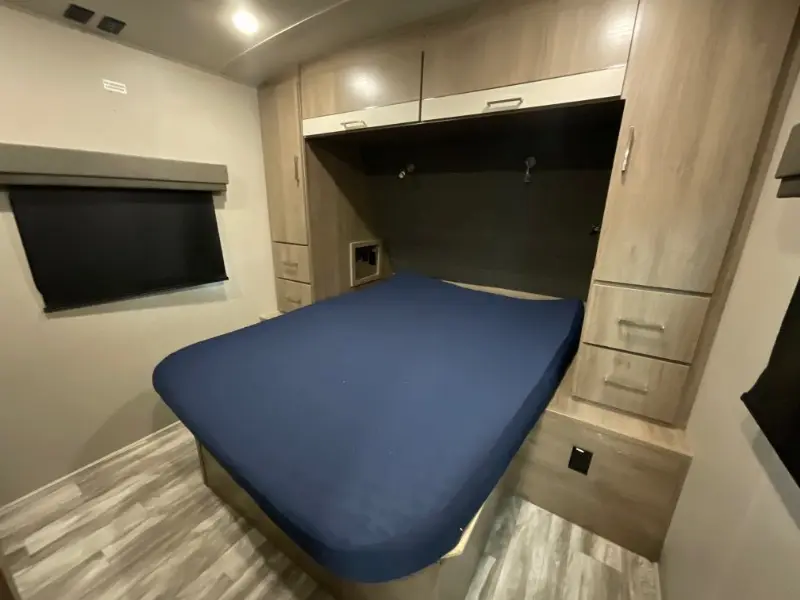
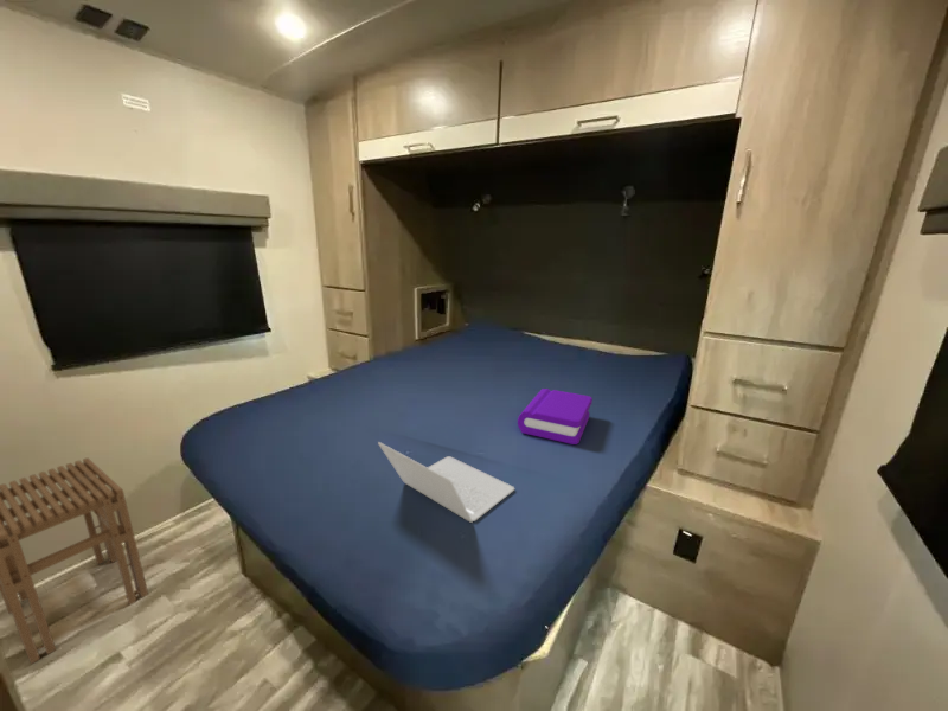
+ stool [0,456,149,666]
+ laptop [377,441,515,524]
+ book [517,387,594,446]
